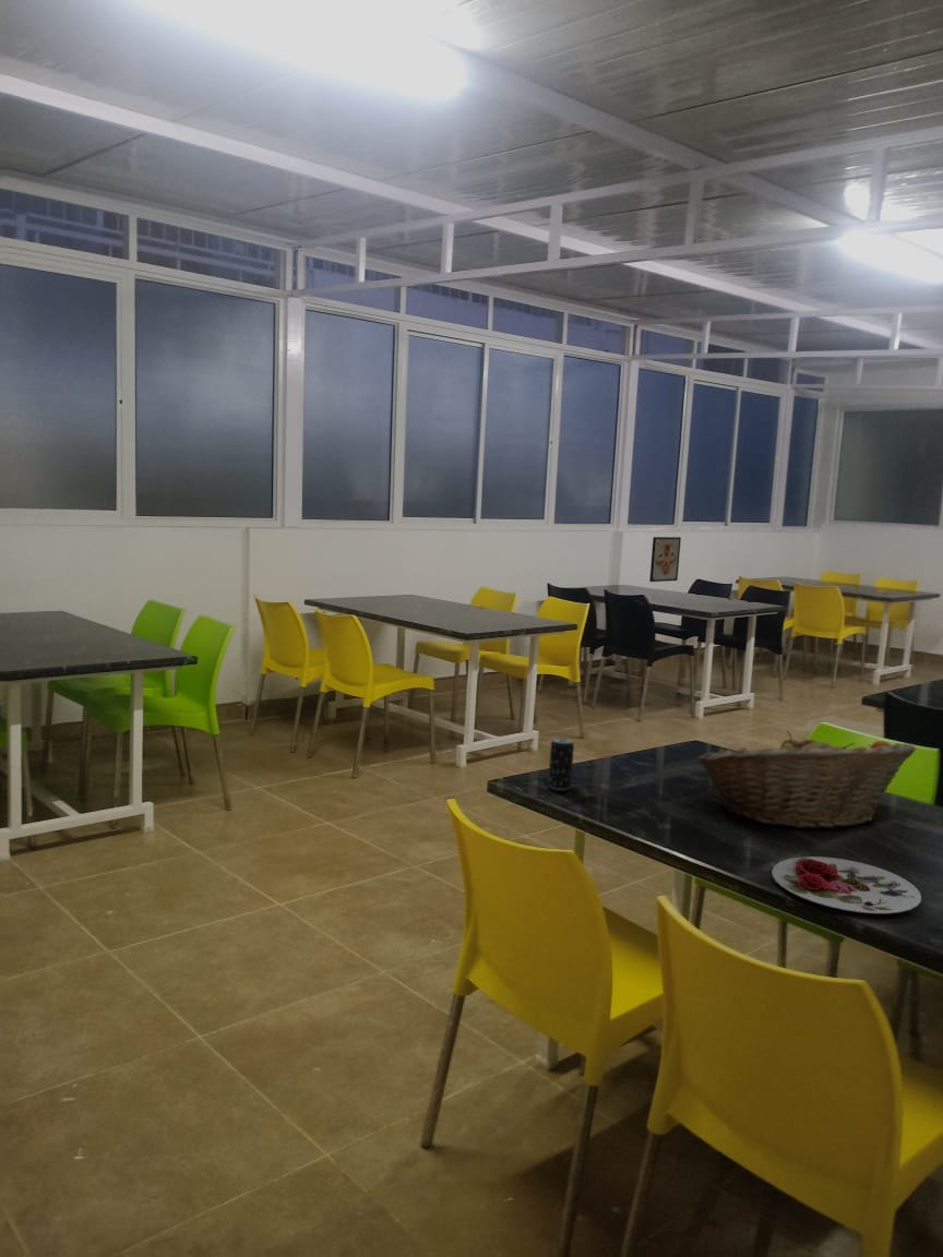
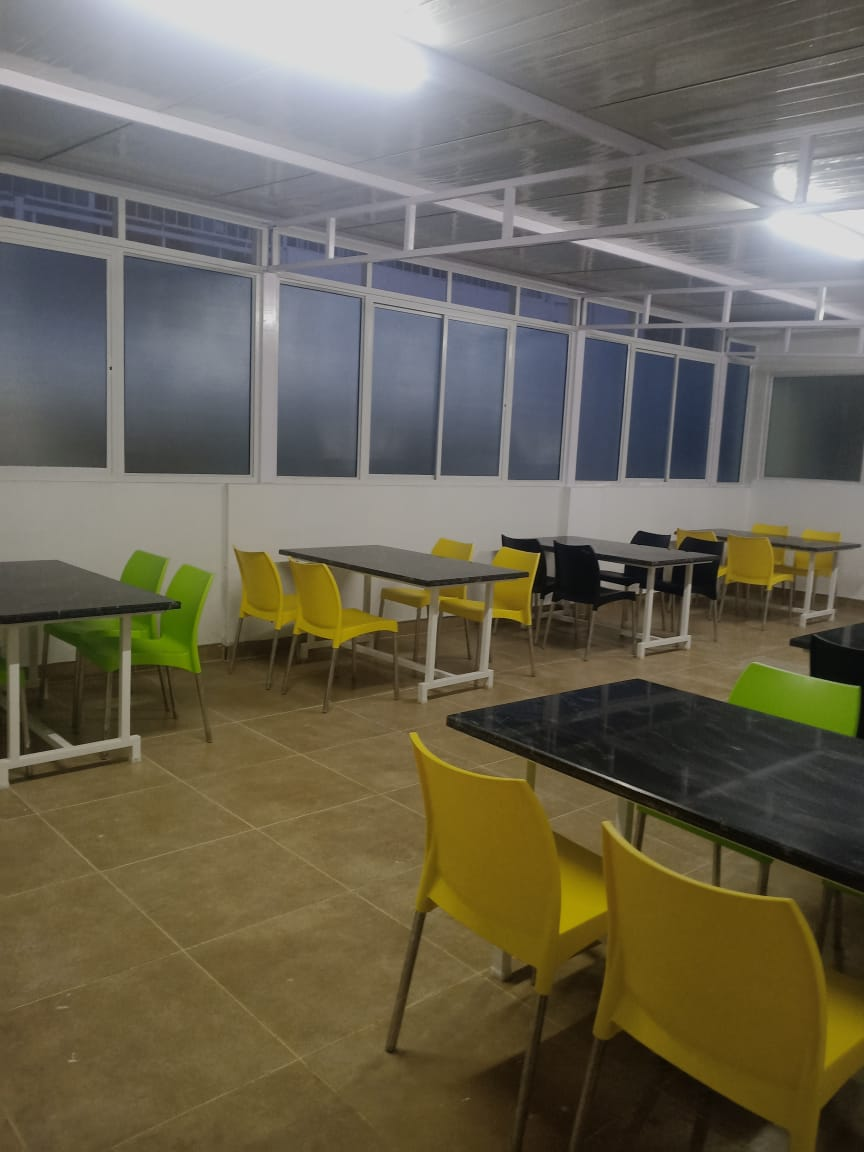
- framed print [648,536,682,583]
- beverage can [547,737,575,792]
- fruit basket [695,730,917,830]
- plate [771,855,922,914]
